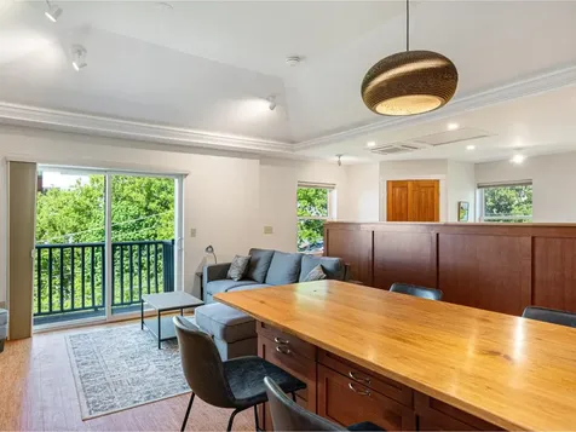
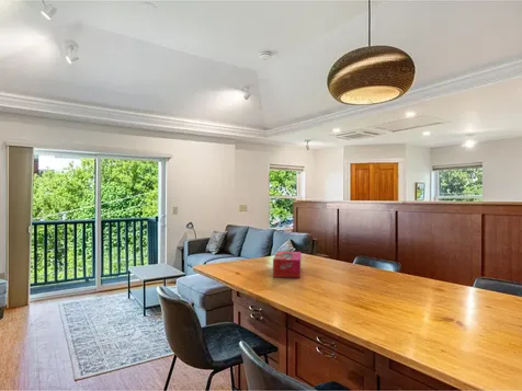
+ tissue box [272,250,302,279]
